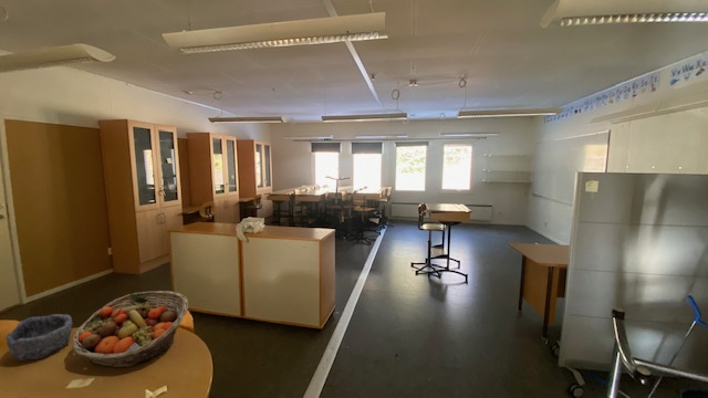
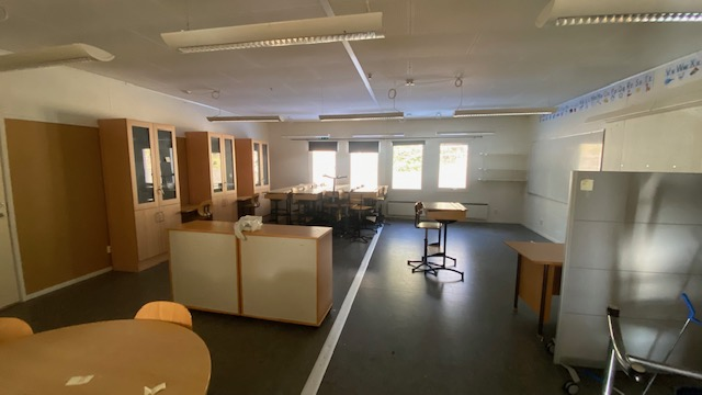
- bowl [4,313,74,362]
- fruit basket [71,290,189,368]
